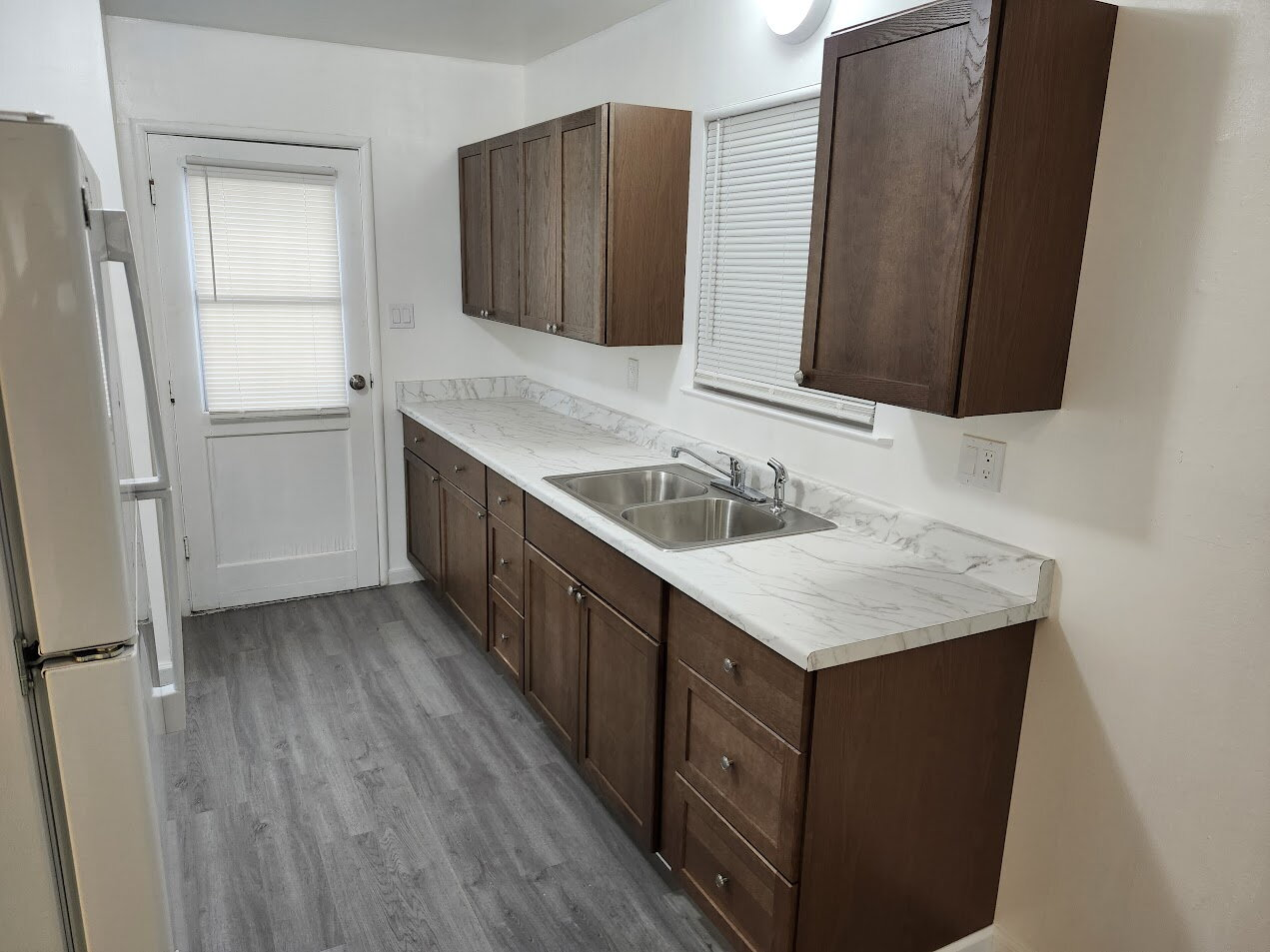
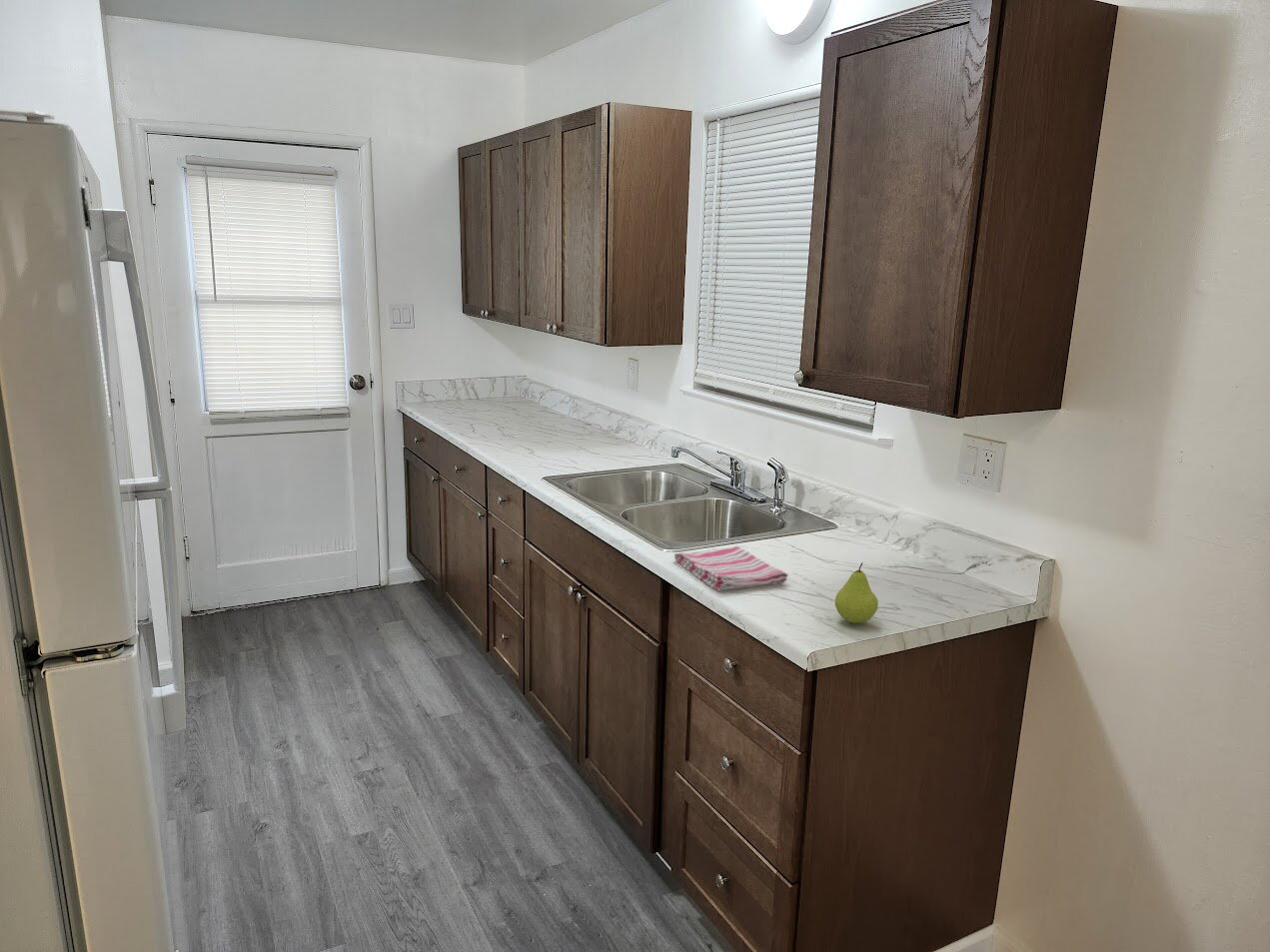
+ fruit [834,561,879,624]
+ dish towel [673,544,789,591]
